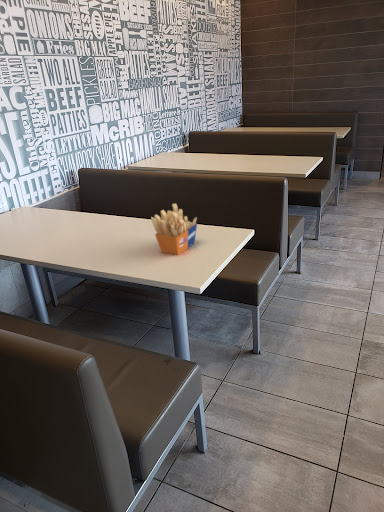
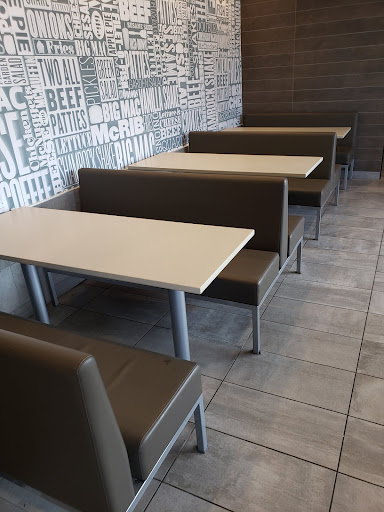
- french fries [150,203,198,256]
